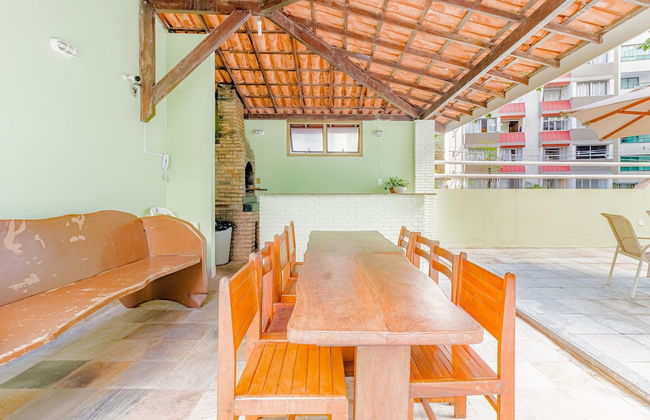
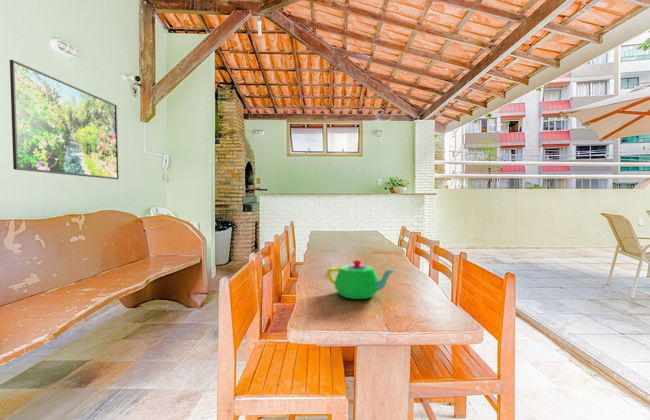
+ teapot [326,259,396,300]
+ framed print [9,59,120,180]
